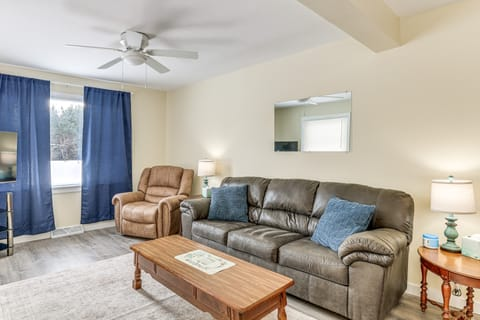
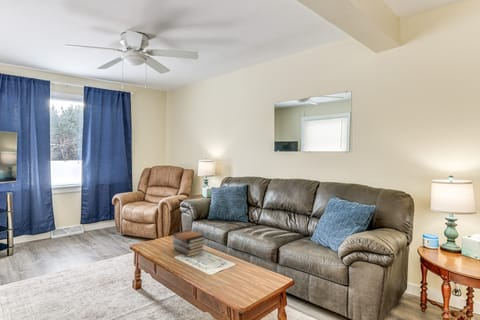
+ book stack [172,229,207,258]
